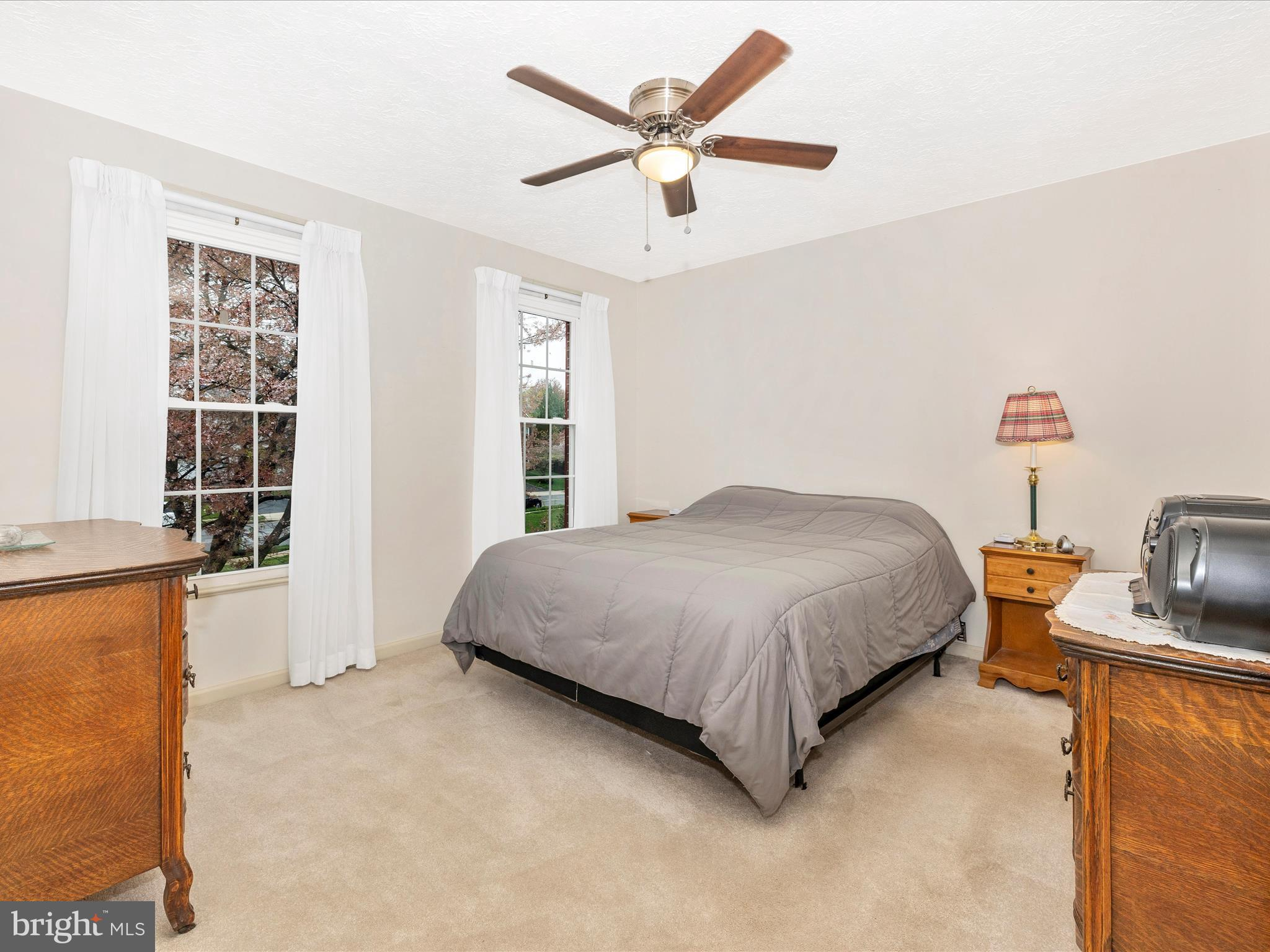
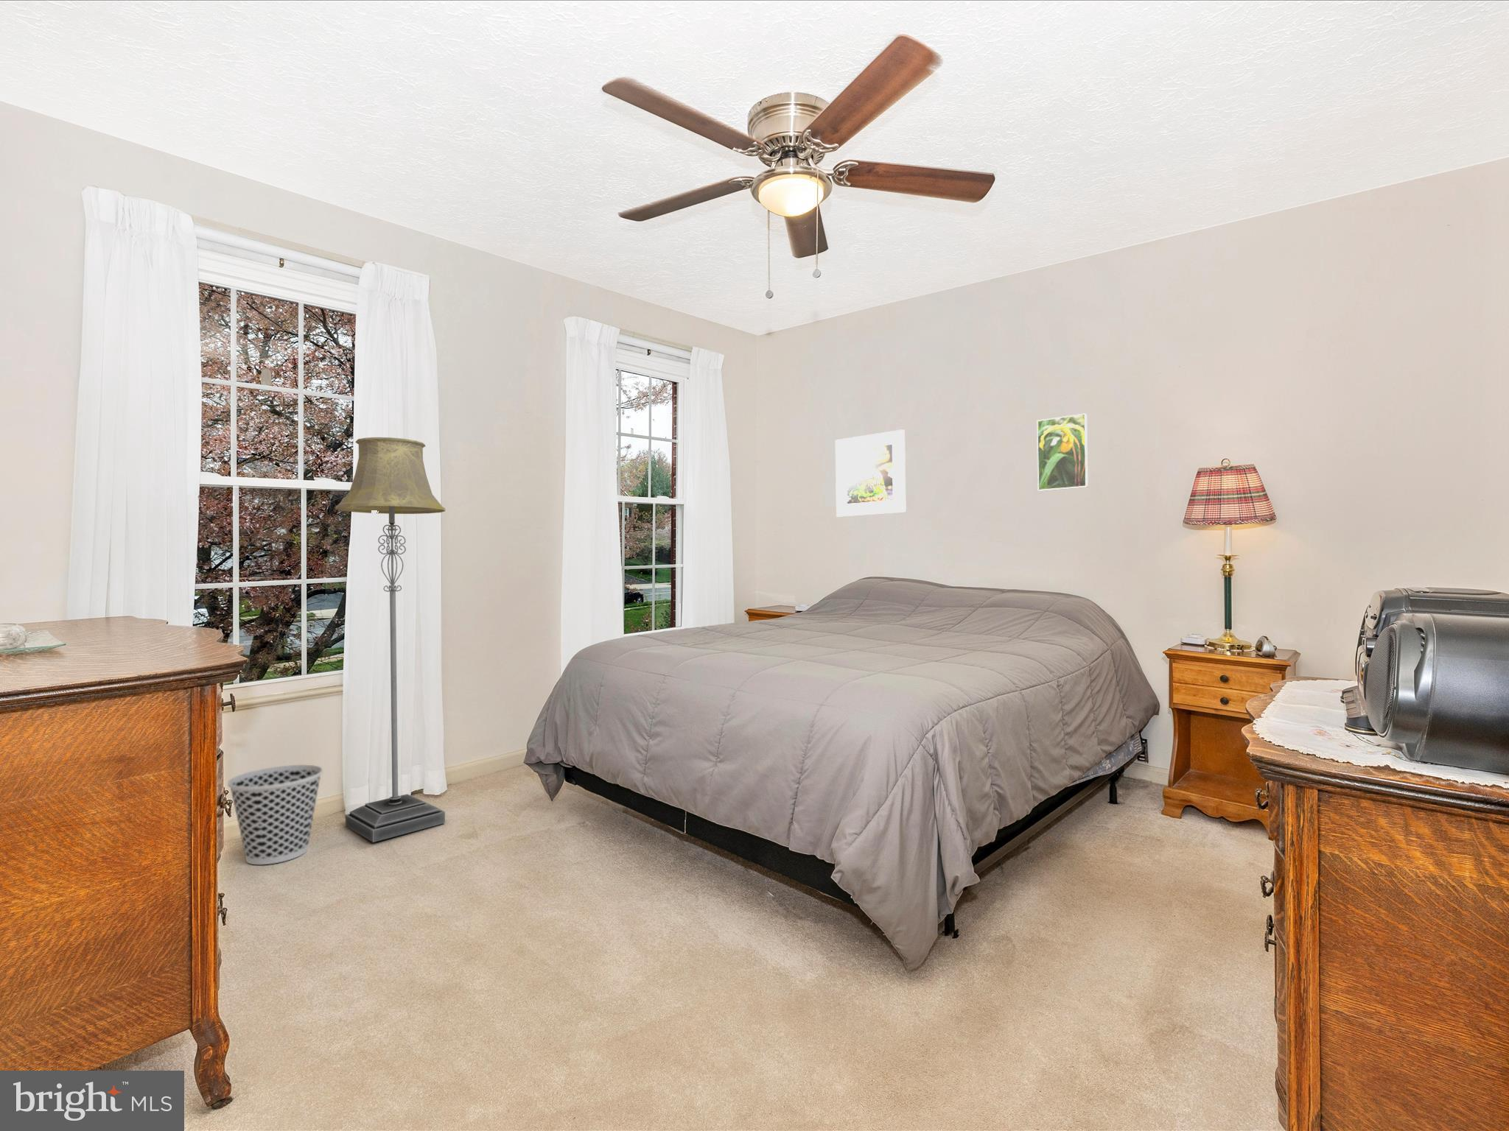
+ wastebasket [227,764,323,865]
+ floor lamp [335,437,446,843]
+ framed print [1036,412,1090,492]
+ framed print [835,429,907,518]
